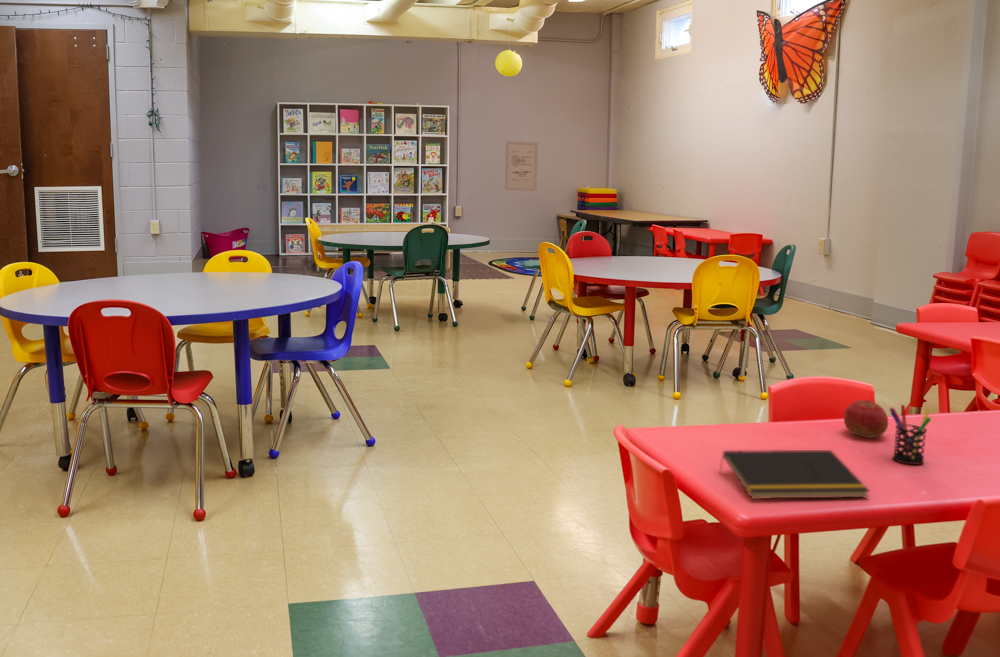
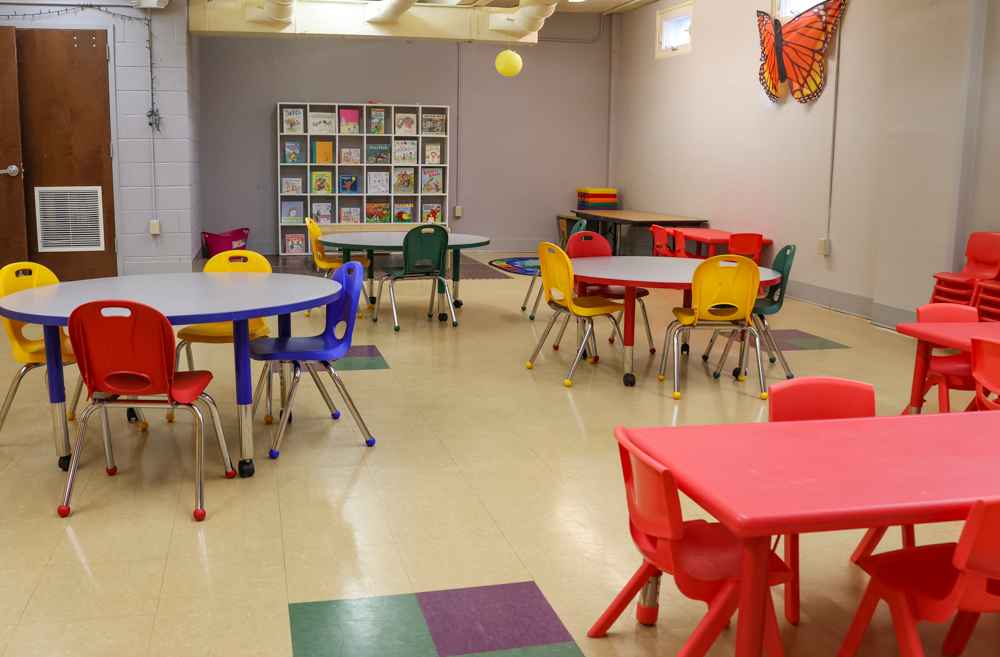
- apple [843,399,889,439]
- notepad [718,449,871,500]
- wall art [504,140,539,192]
- pen holder [888,404,932,465]
